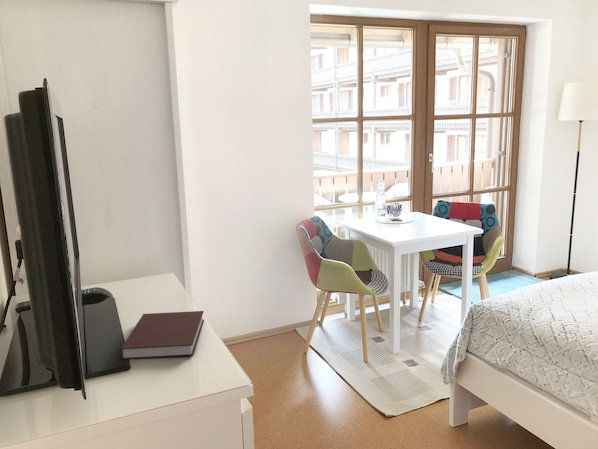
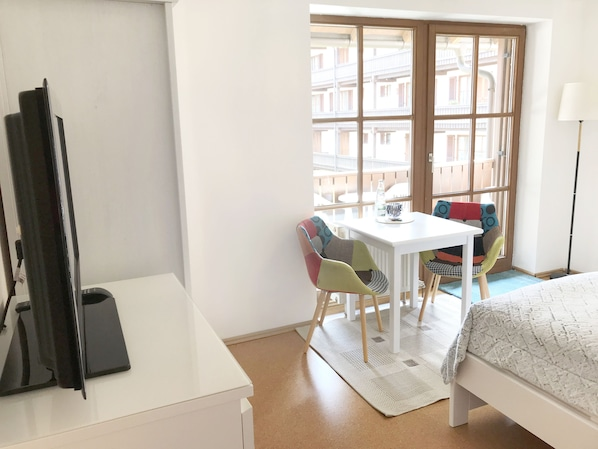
- notebook [119,310,205,360]
